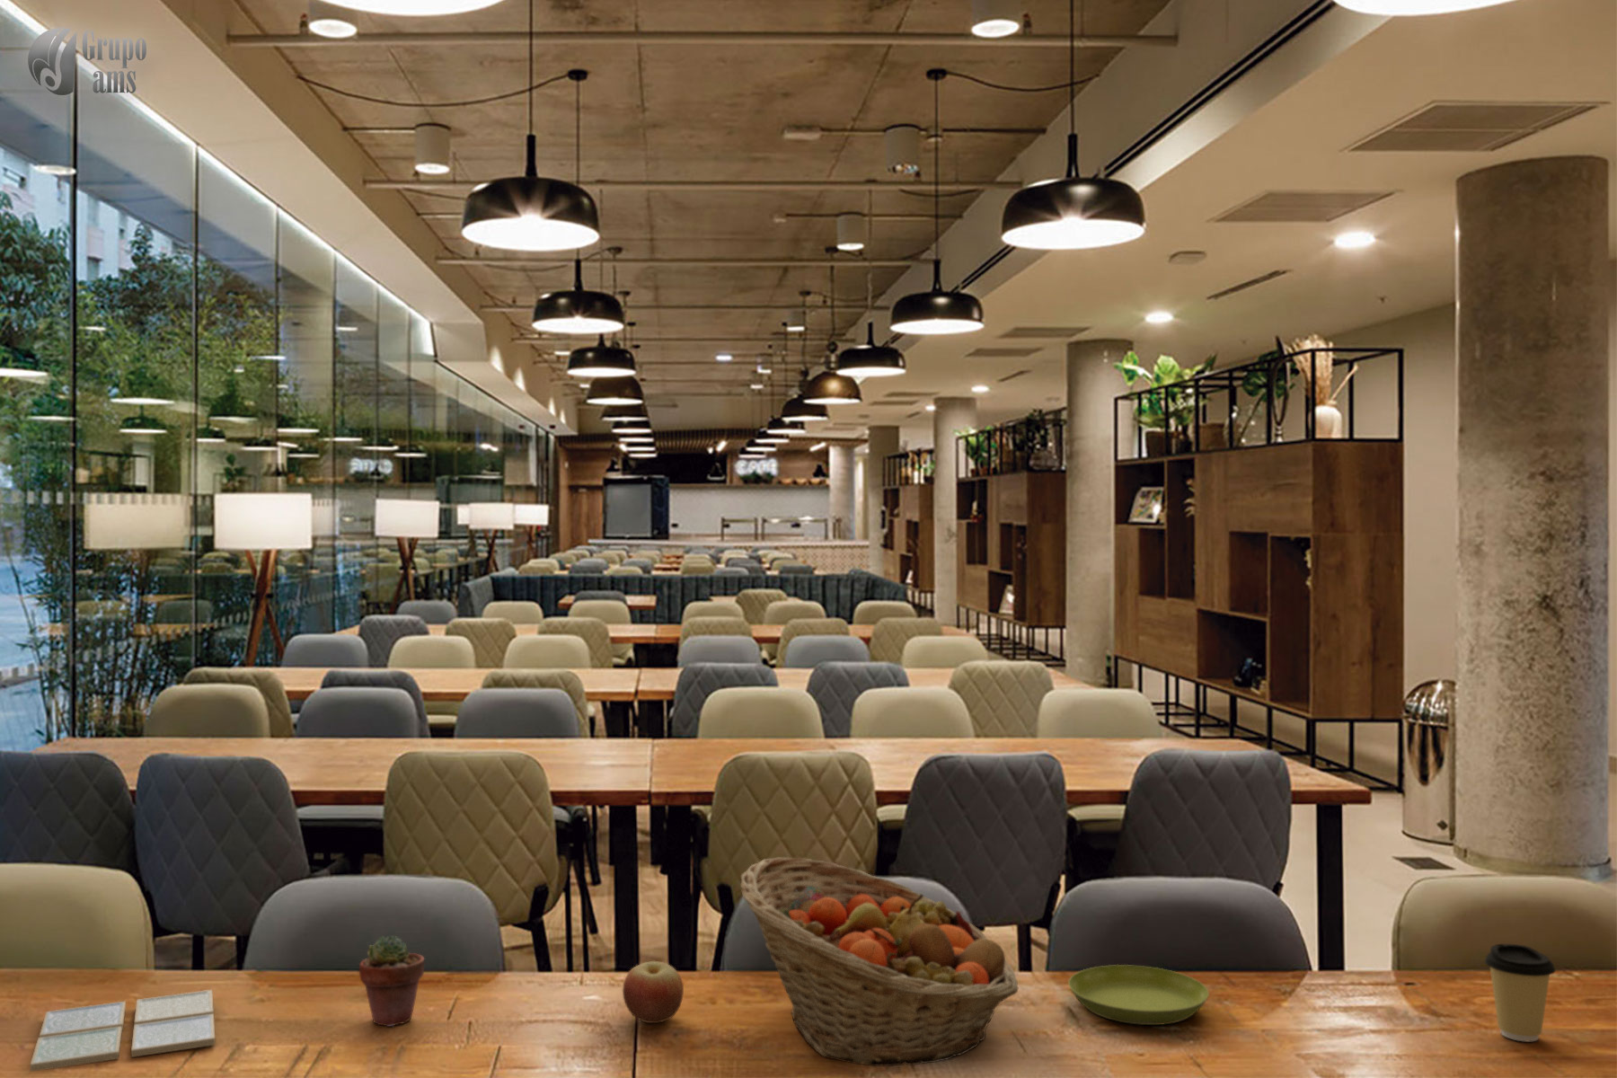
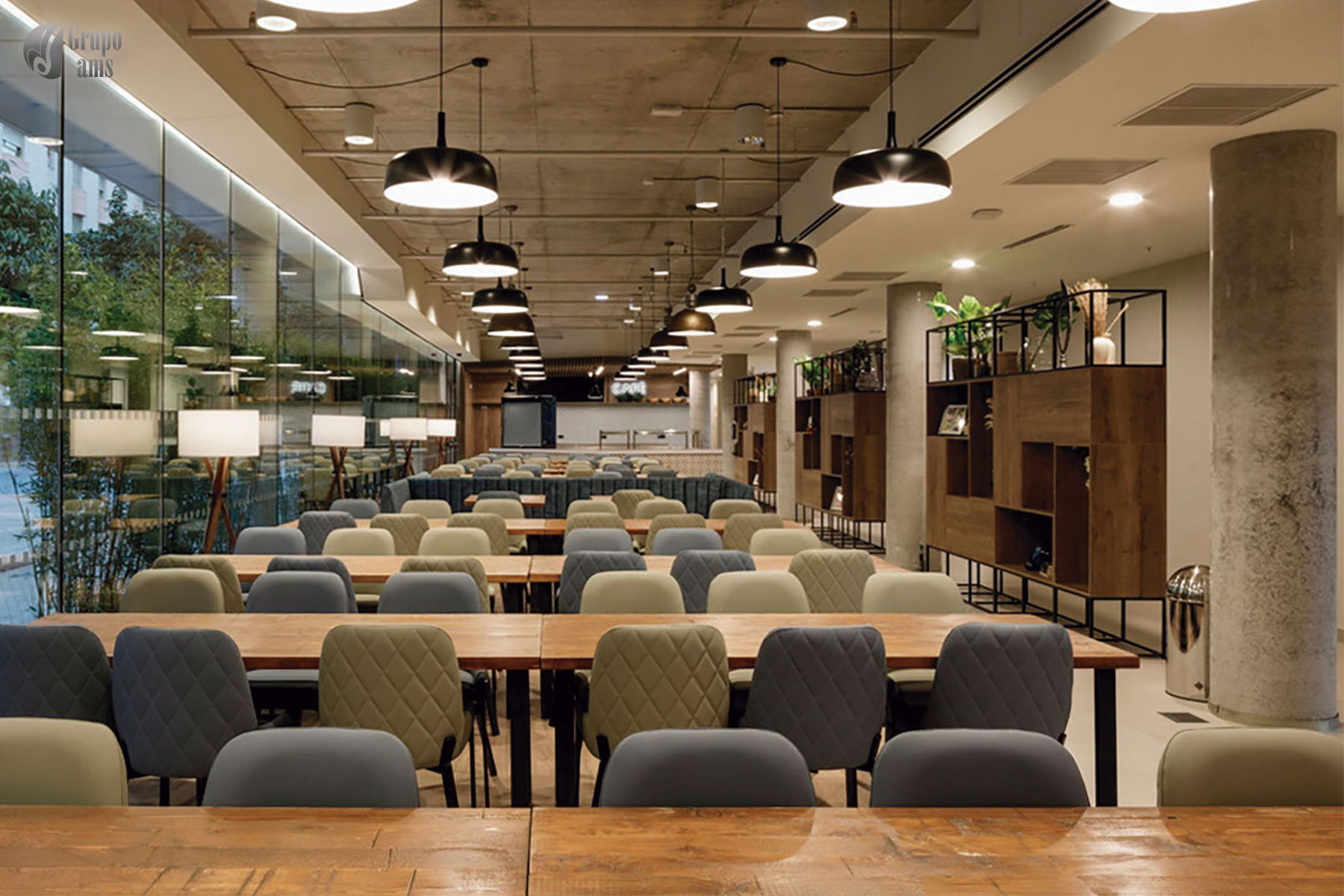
- saucer [1067,964,1210,1026]
- drink coaster [29,989,215,1073]
- apple [622,960,685,1024]
- coffee cup [1483,943,1557,1042]
- fruit basket [739,857,1019,1067]
- potted succulent [359,935,425,1027]
